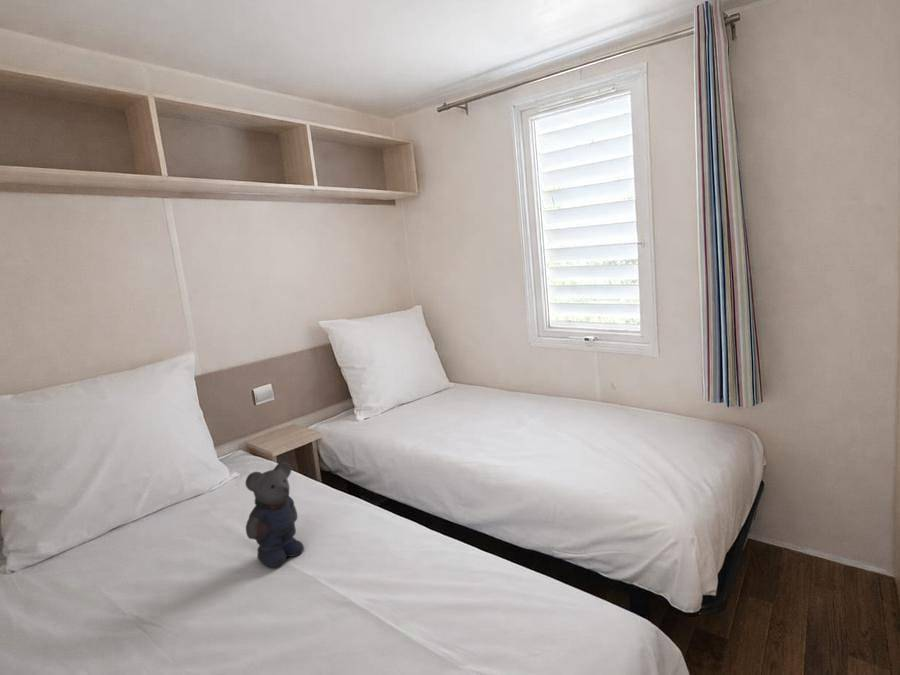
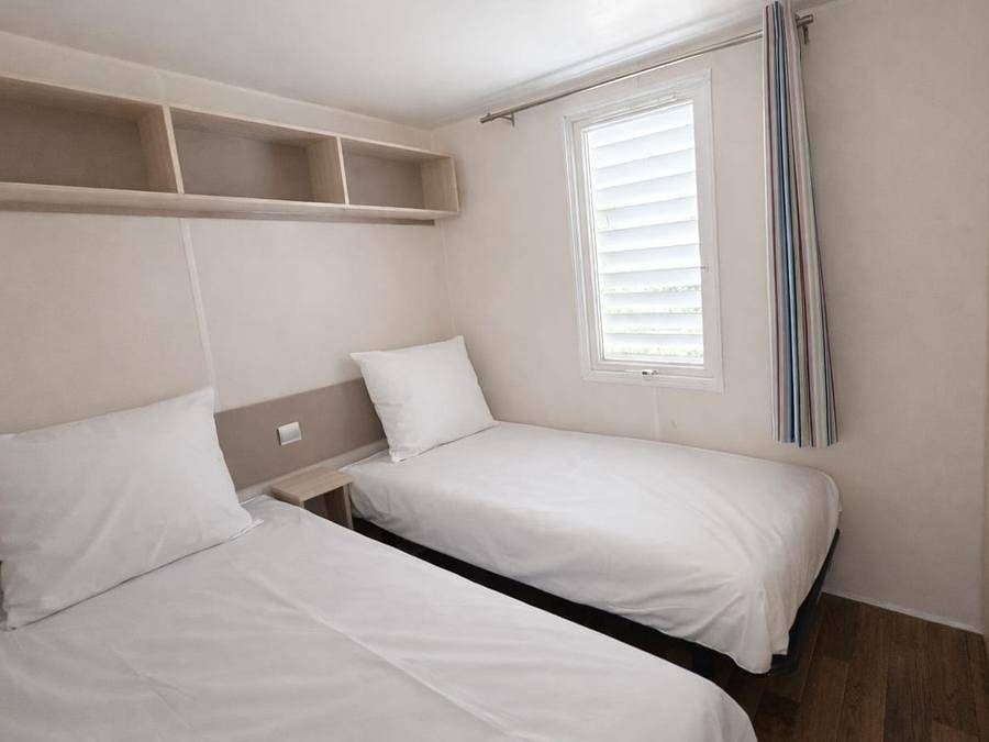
- bear [235,461,305,574]
